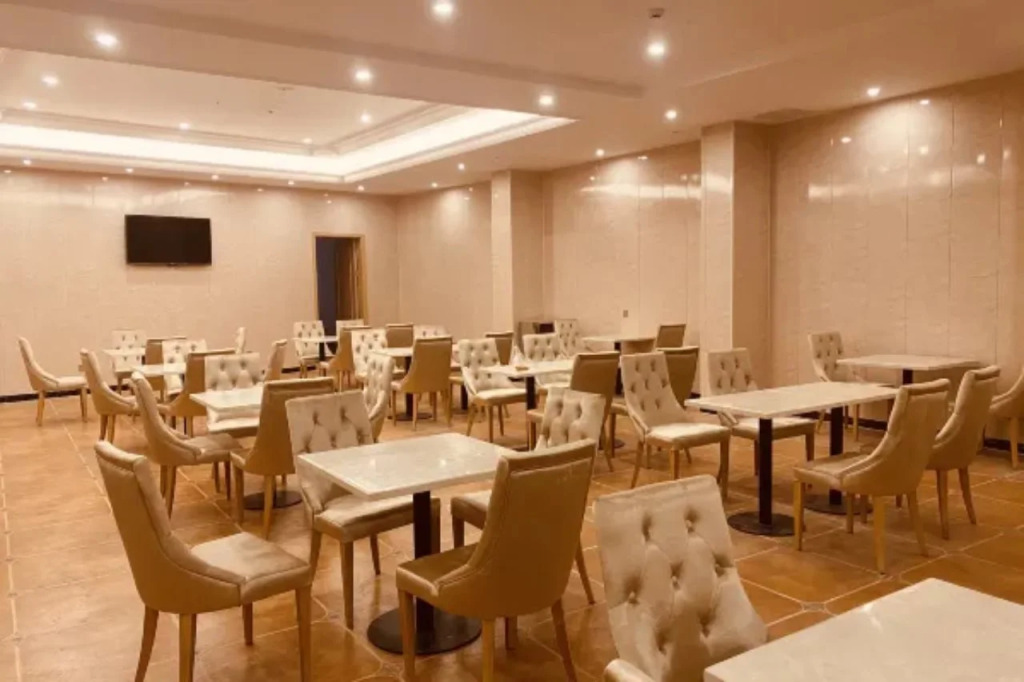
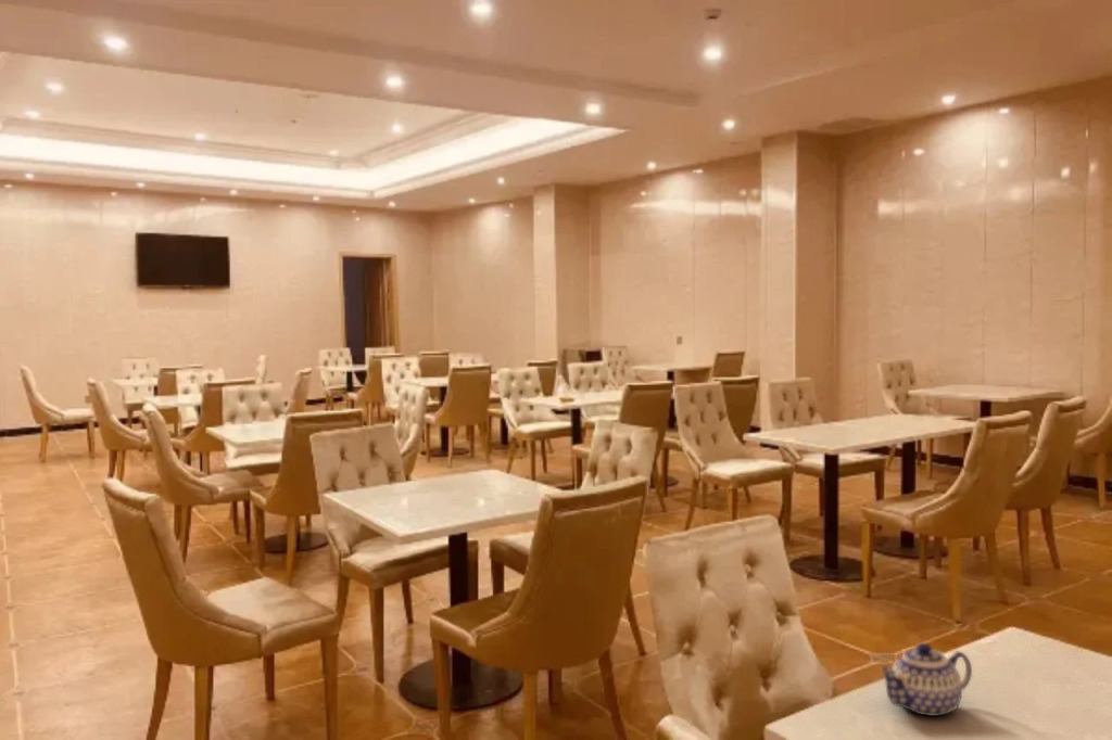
+ teapot [881,641,973,717]
